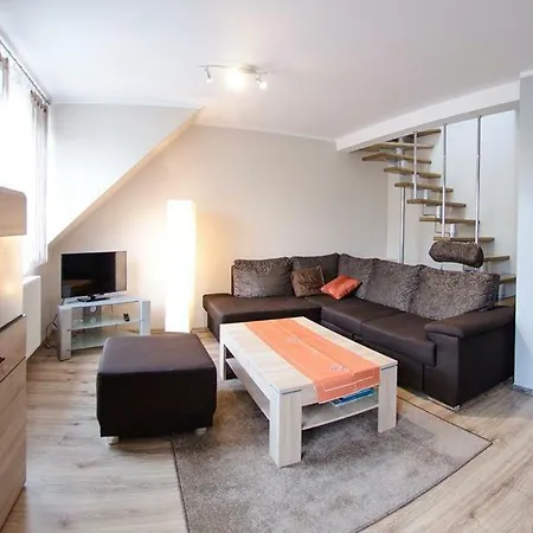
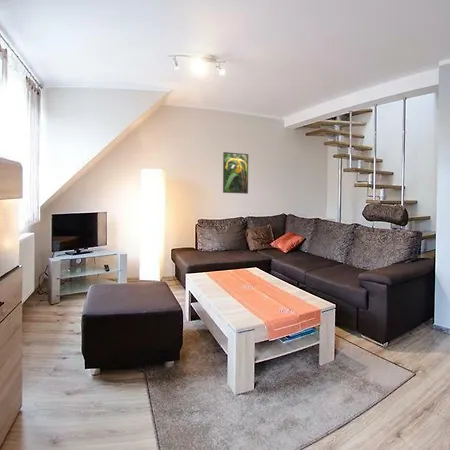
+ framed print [222,151,249,195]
